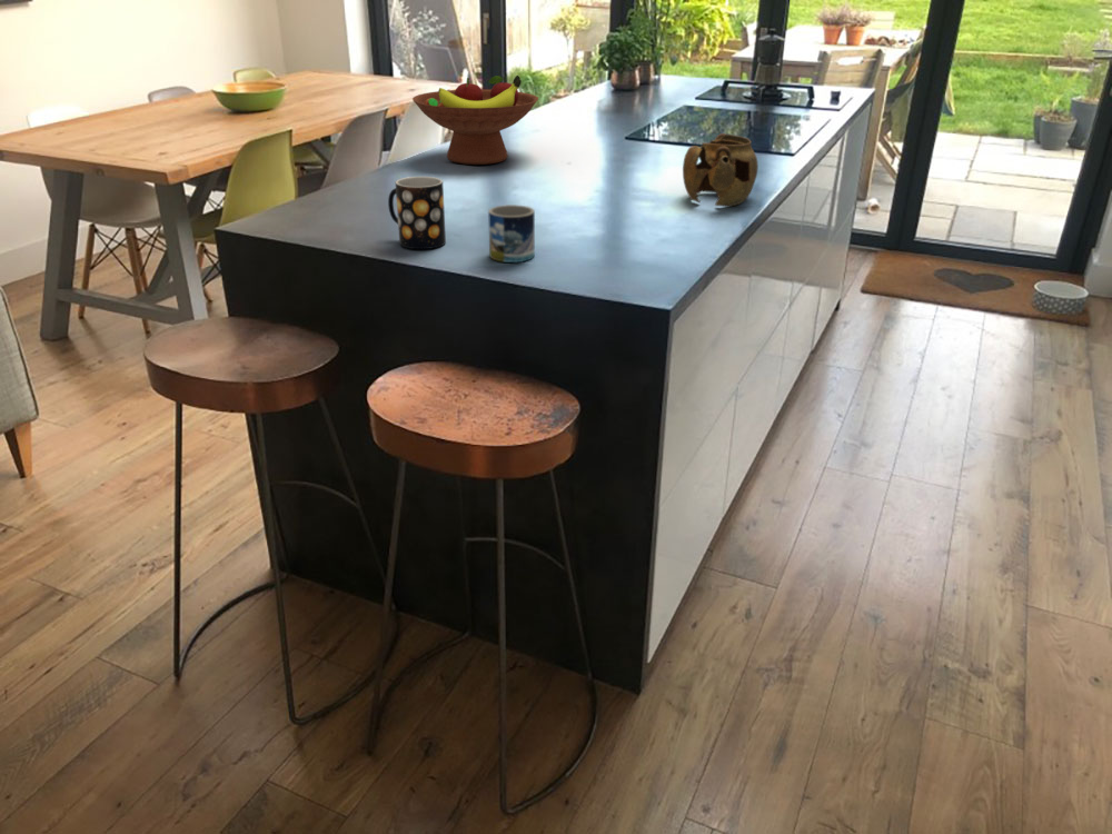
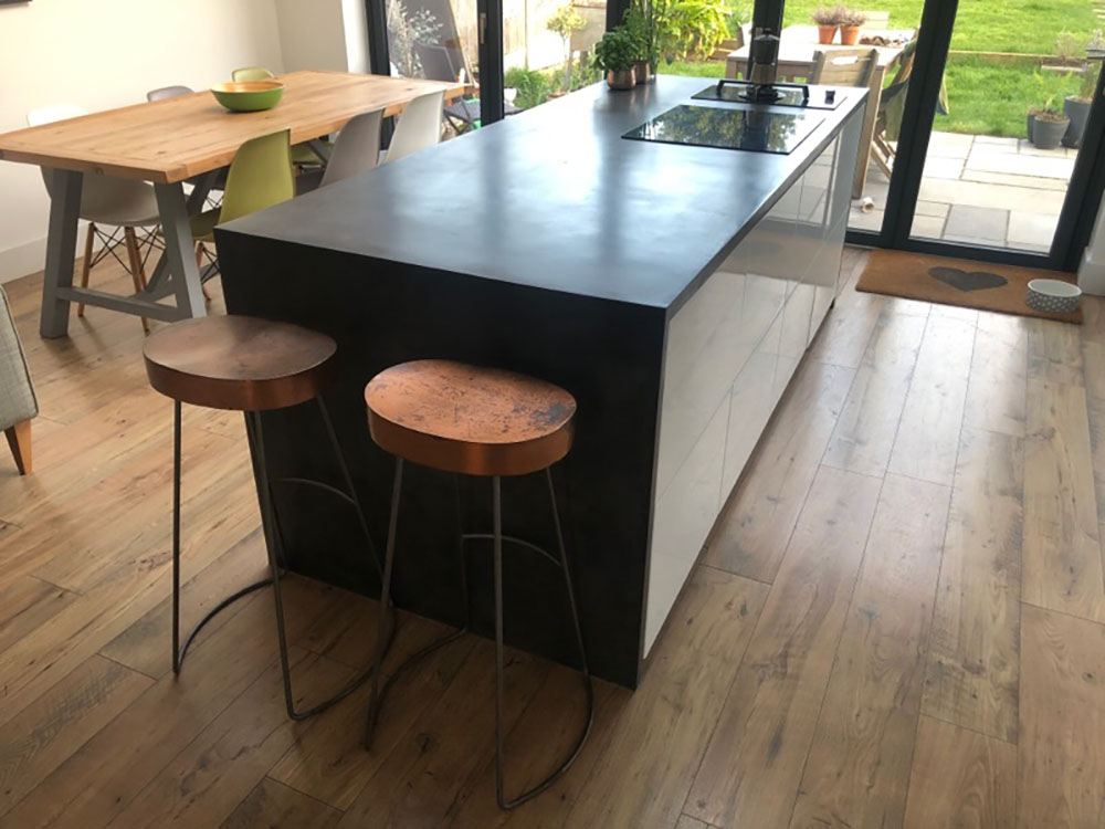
- teapot [682,132,759,207]
- fruit bowl [411,75,539,166]
- mug [387,176,447,250]
- mug [487,203,536,264]
